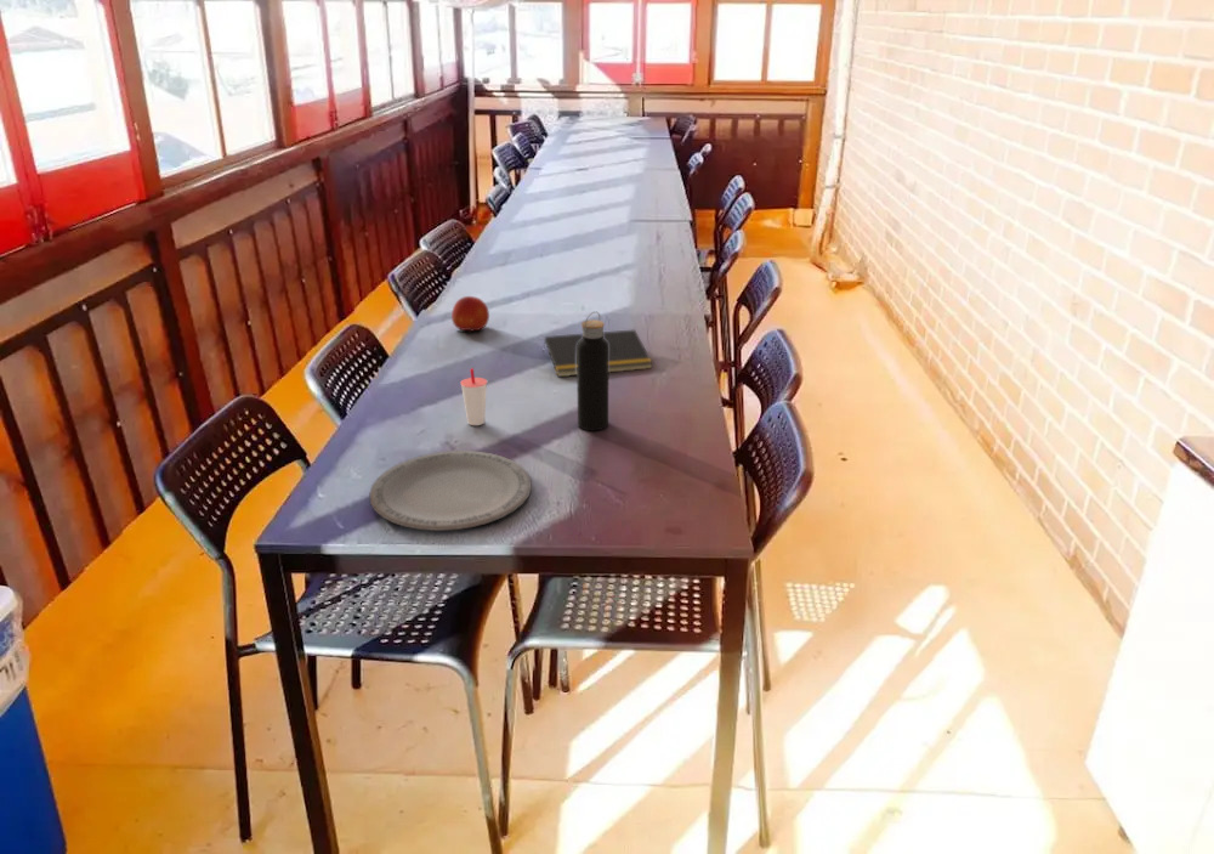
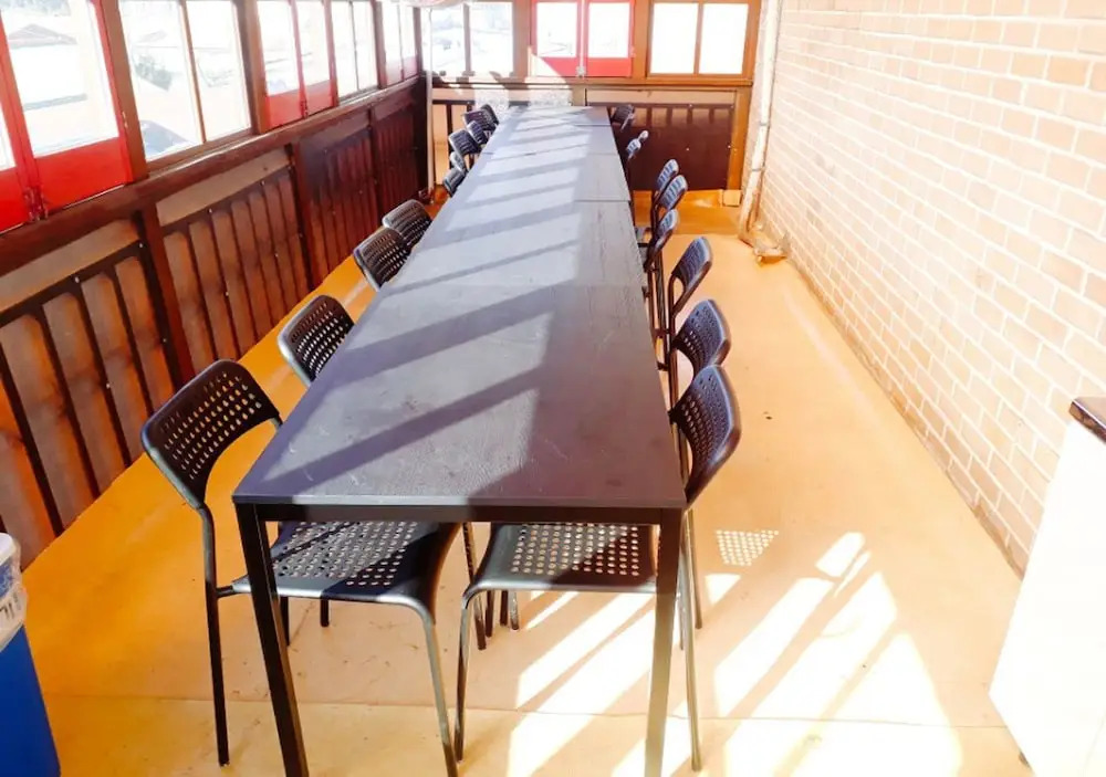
- water bottle [575,310,609,431]
- plate [369,449,533,532]
- fruit [450,295,490,334]
- notepad [541,328,654,378]
- cup [459,367,488,426]
